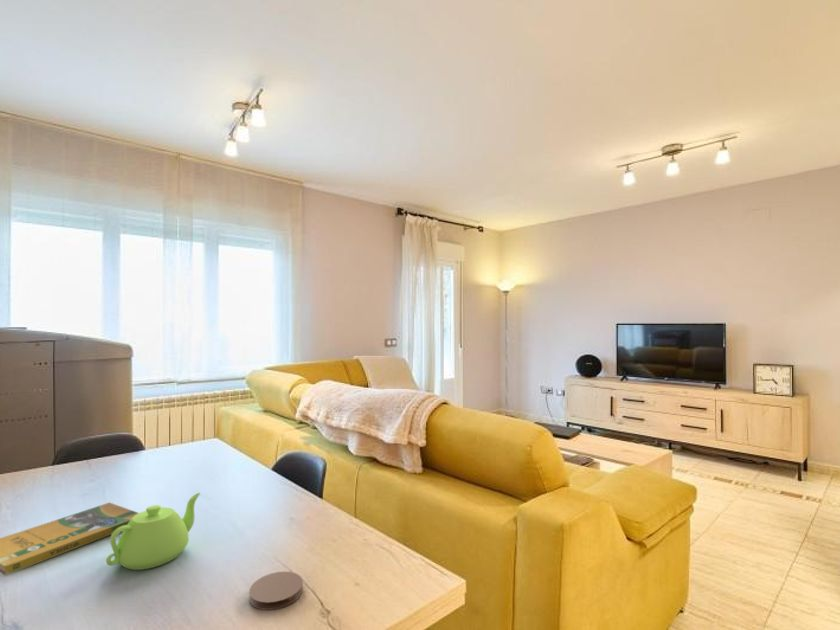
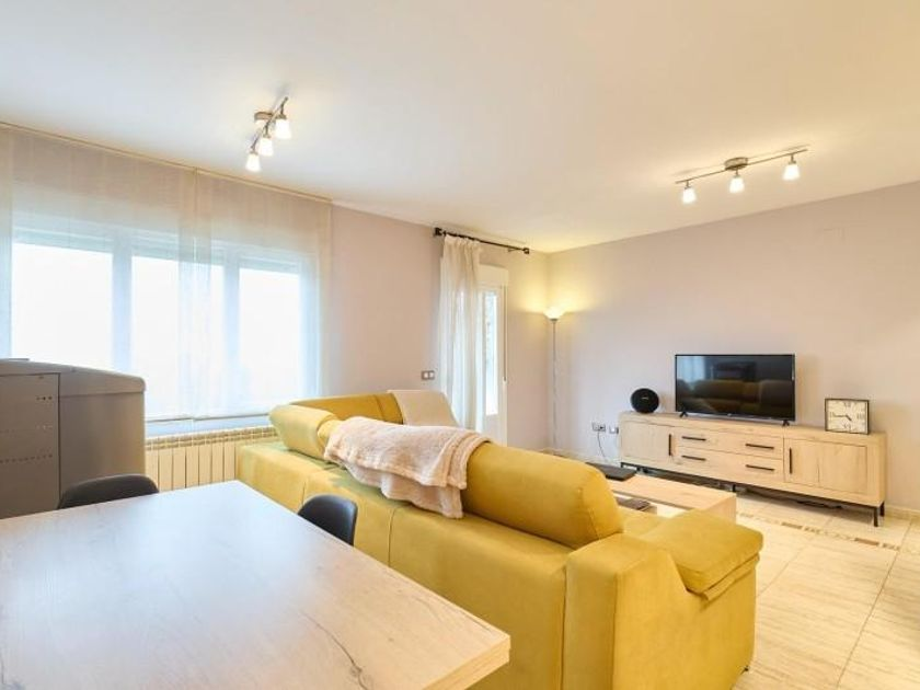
- coaster [248,571,304,611]
- teapot [105,492,201,571]
- booklet [0,501,139,576]
